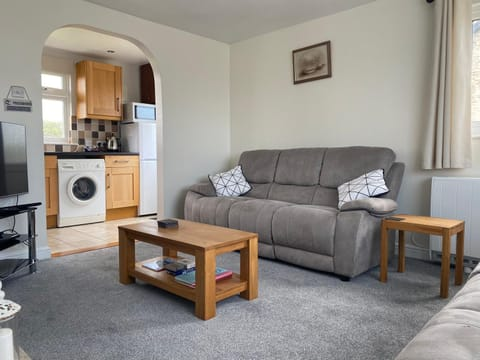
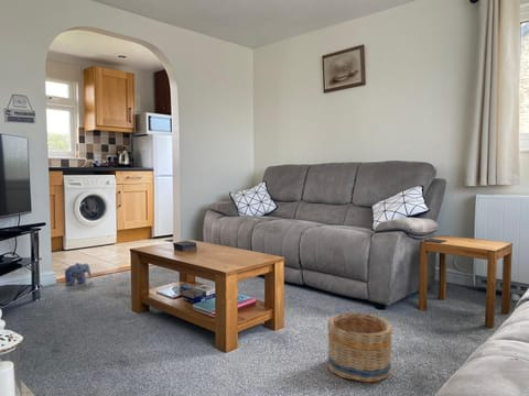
+ plush toy [62,262,93,286]
+ basket [326,311,395,383]
